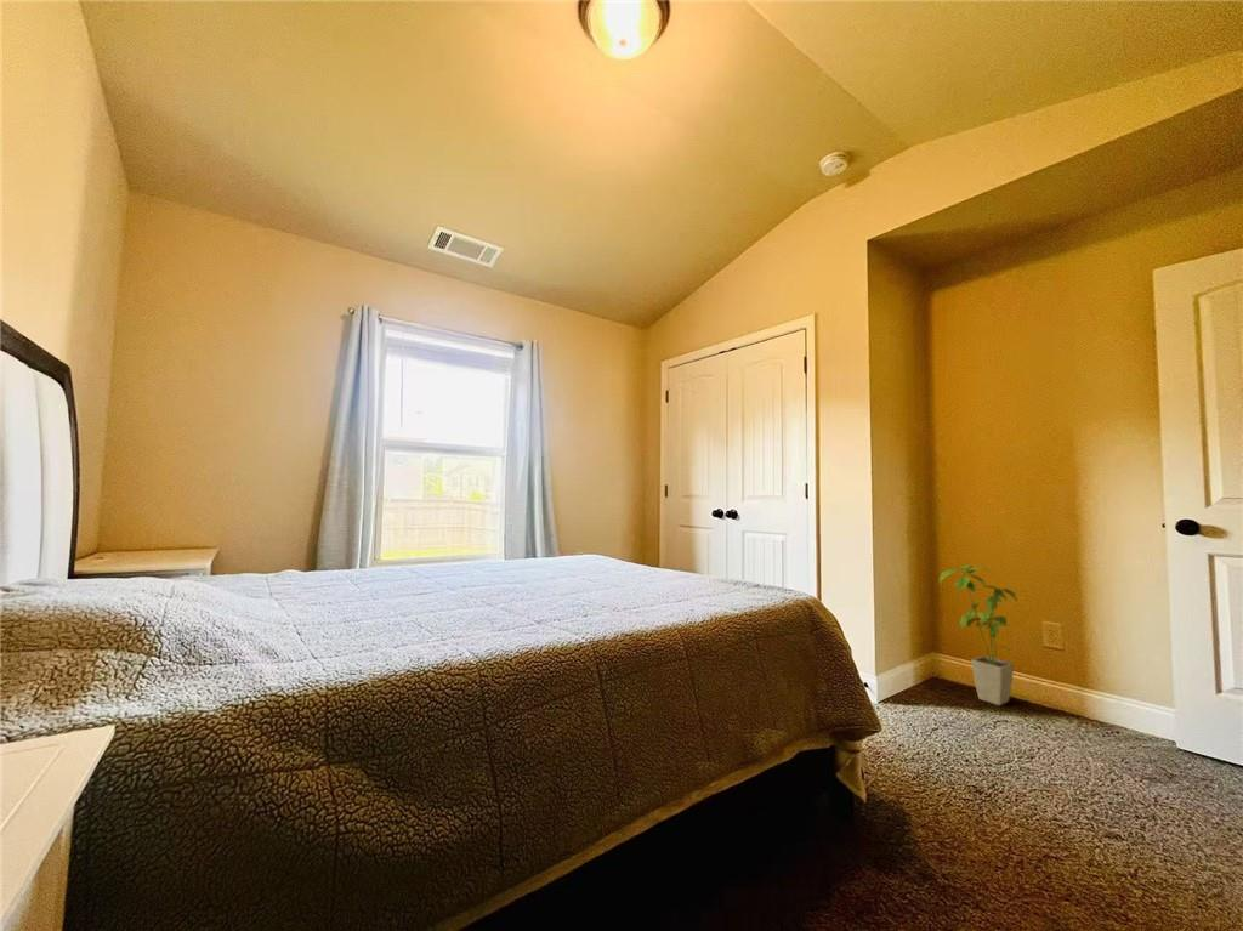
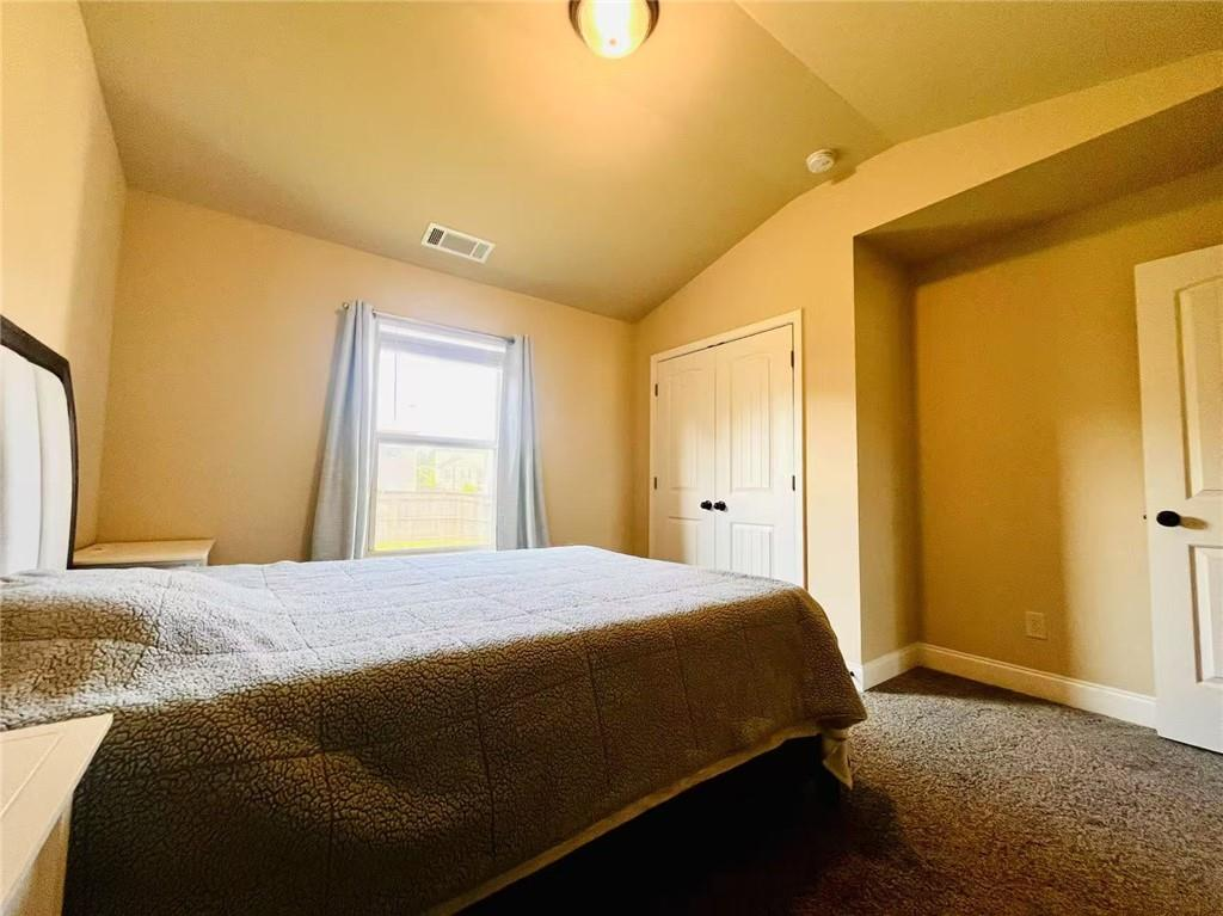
- house plant [938,564,1018,706]
